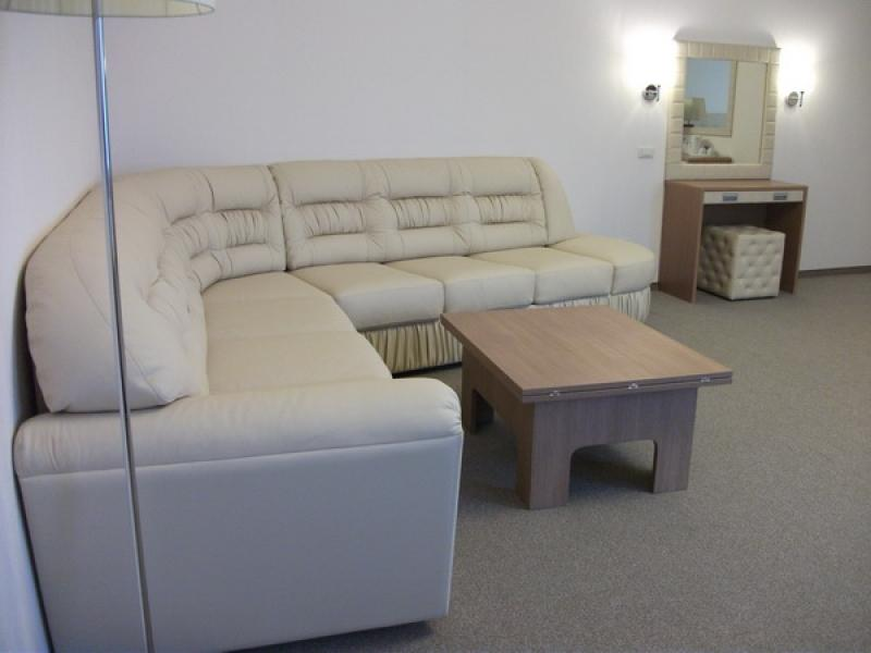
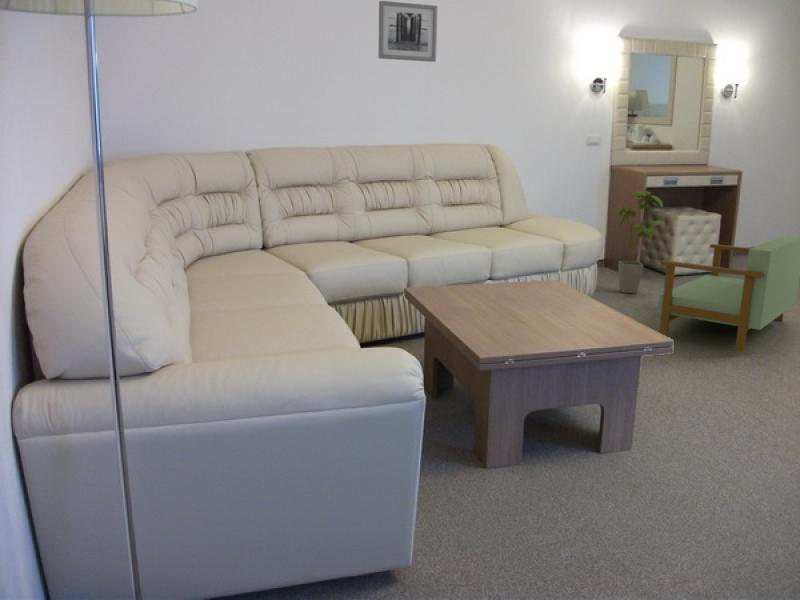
+ house plant [611,189,668,294]
+ wall art [378,0,439,63]
+ sofa [657,233,800,354]
